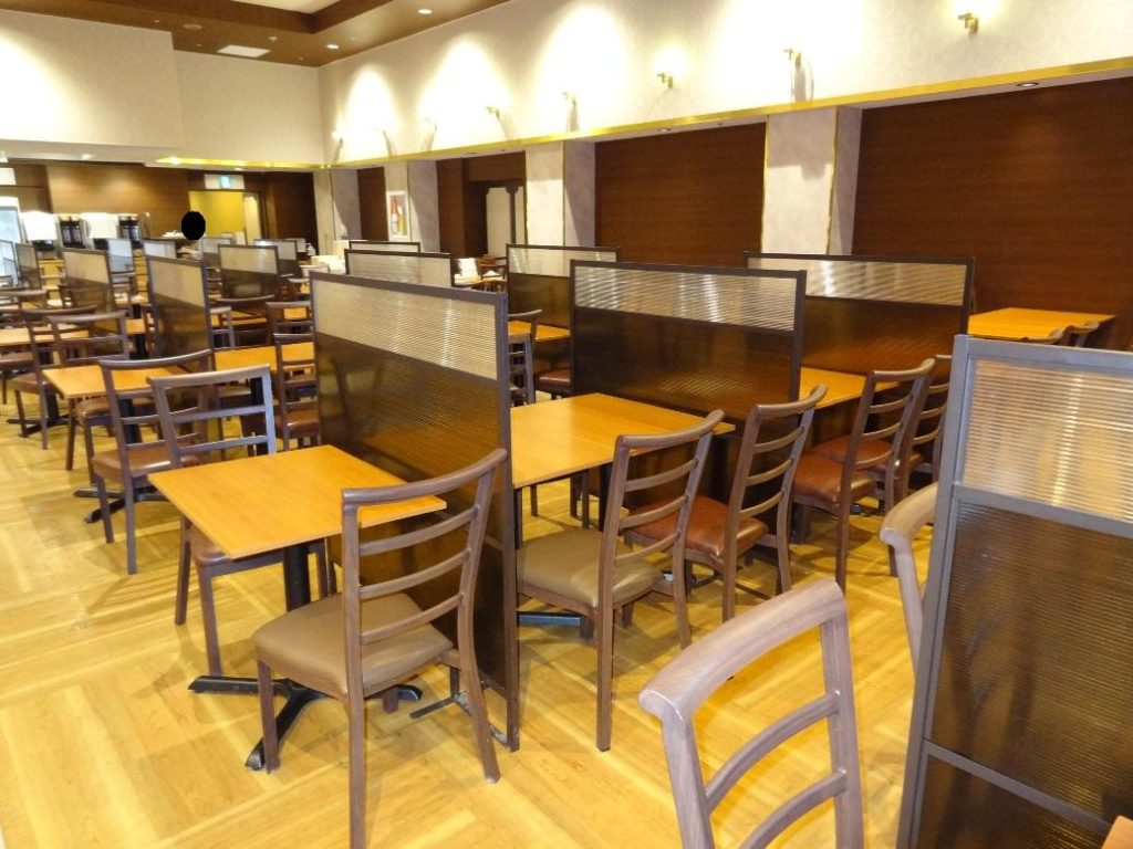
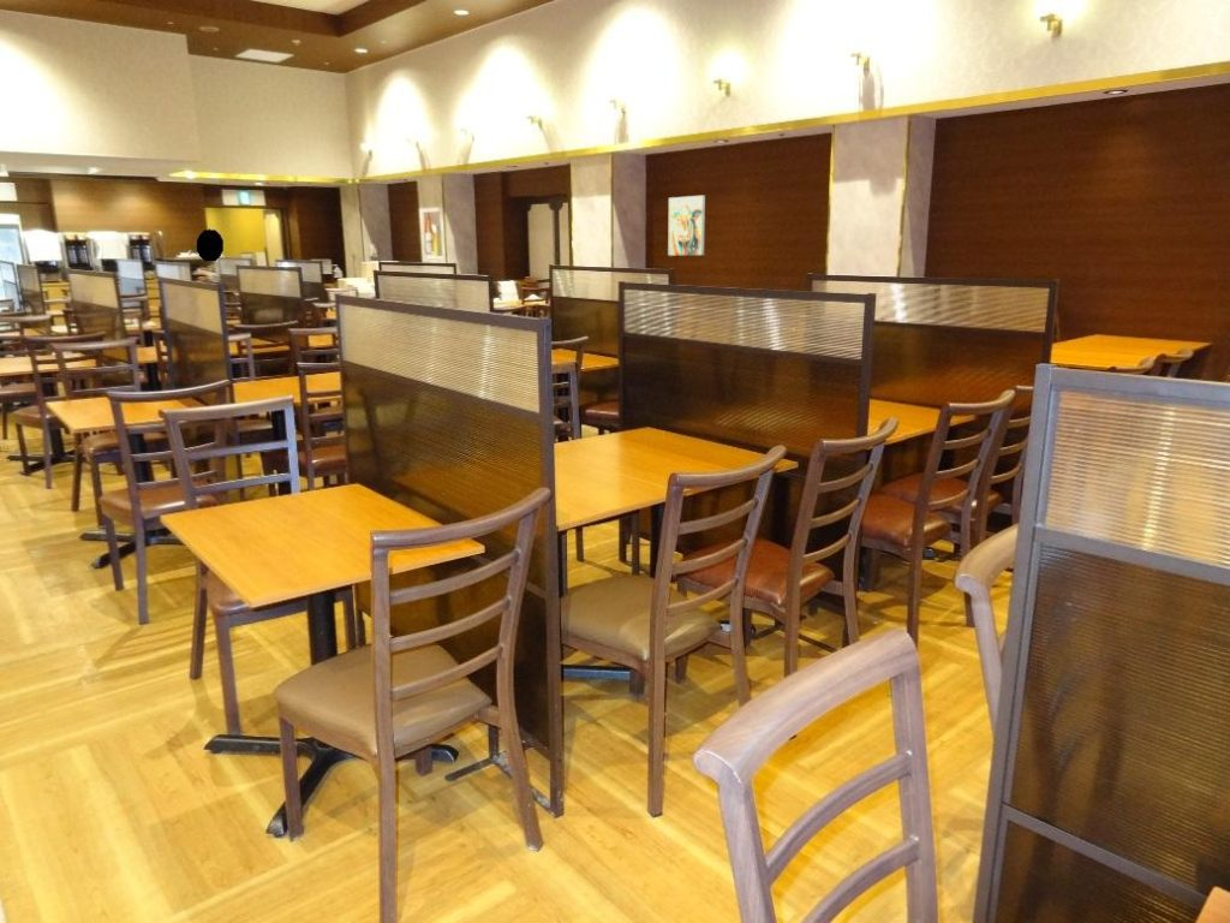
+ wall art [667,195,706,257]
